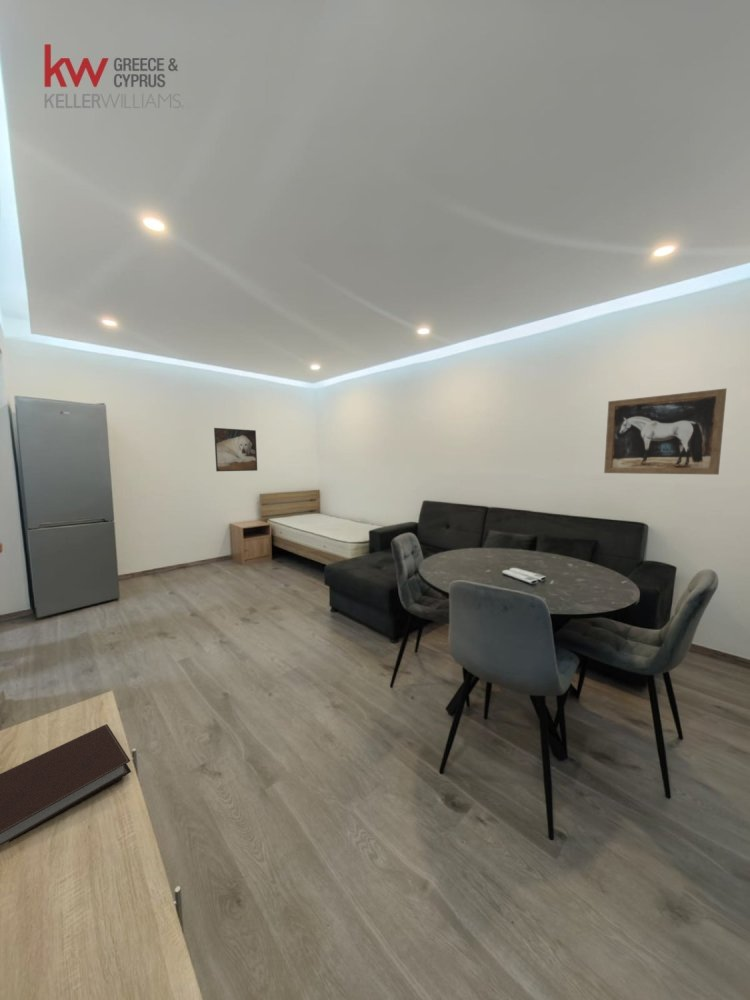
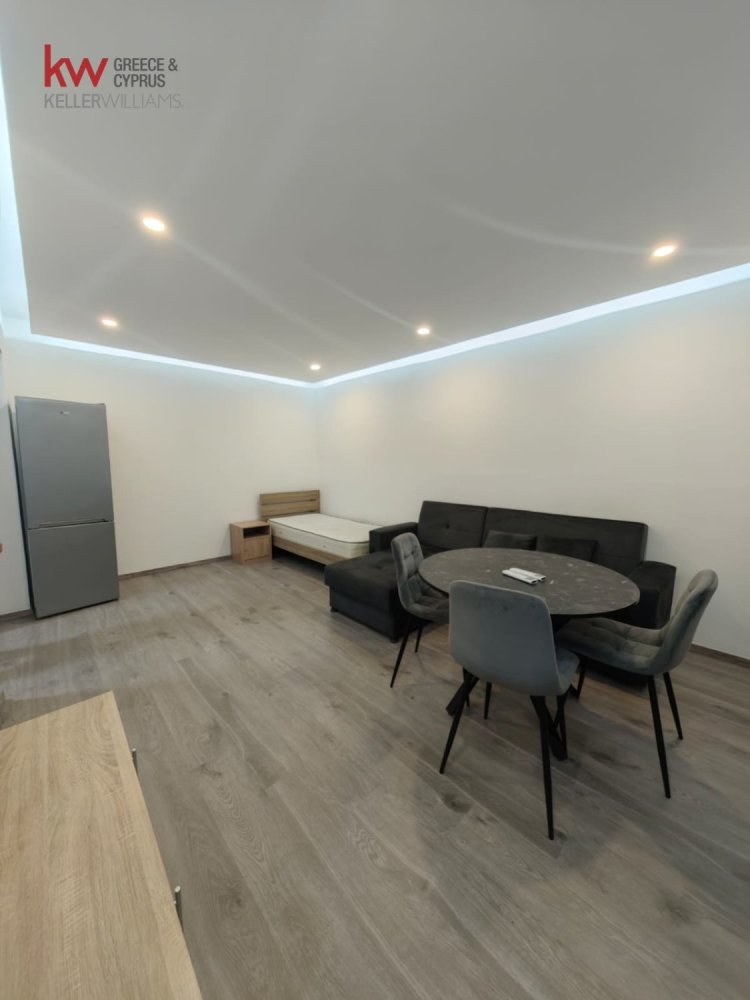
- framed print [213,427,258,472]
- wall art [603,387,728,476]
- notebook [0,723,132,846]
